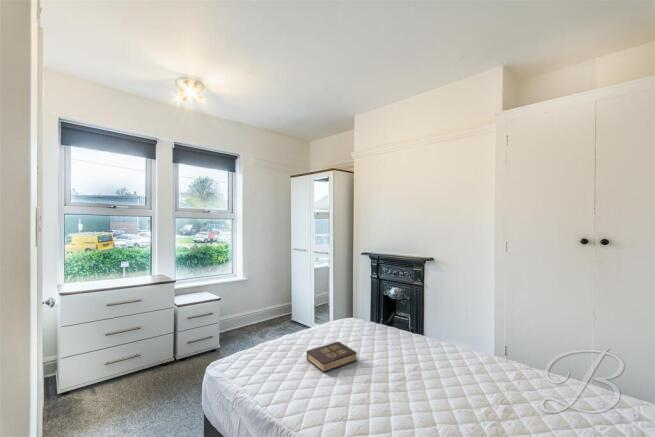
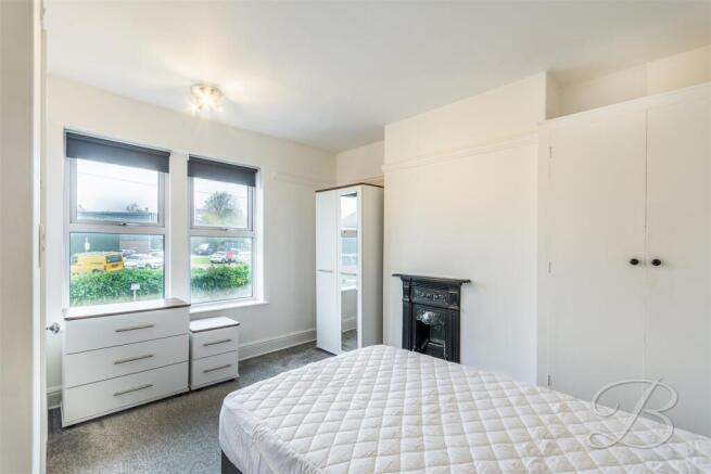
- hardback book [306,341,357,374]
